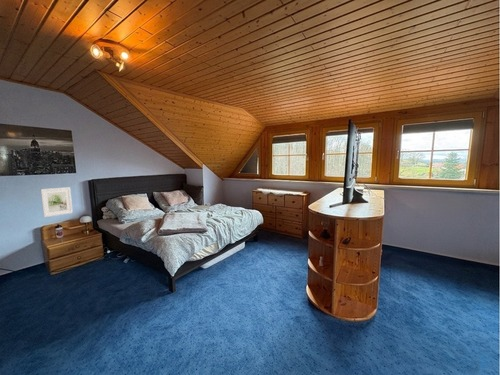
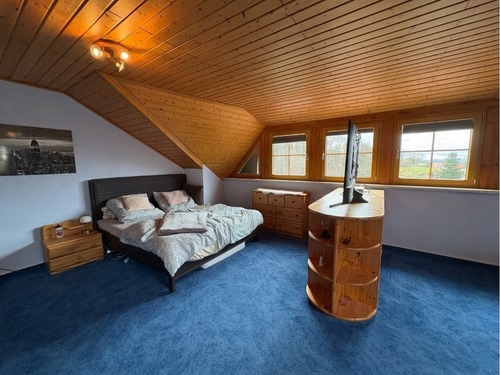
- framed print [40,186,74,218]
